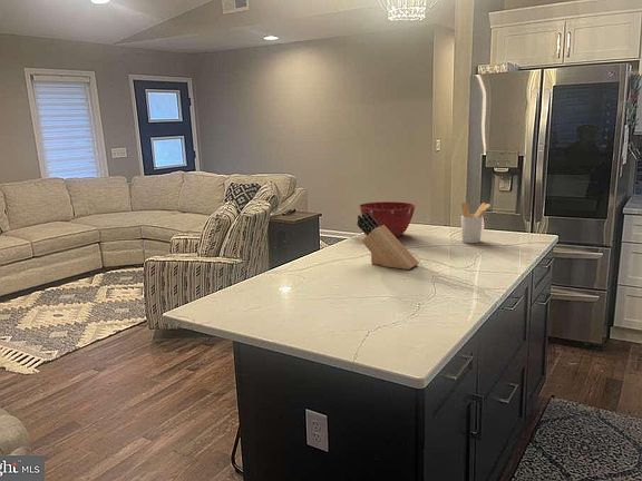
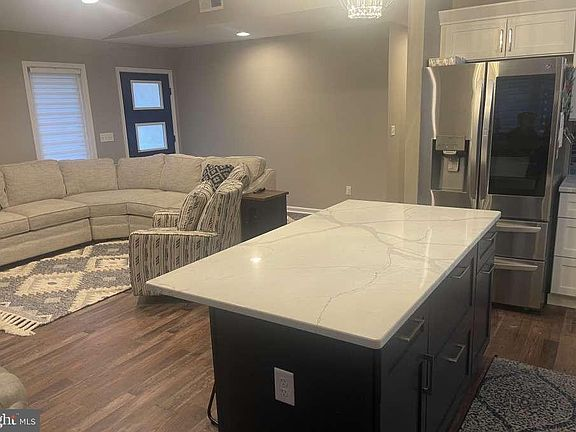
- knife block [356,212,420,271]
- mixing bowl [358,200,417,238]
- utensil holder [460,200,492,244]
